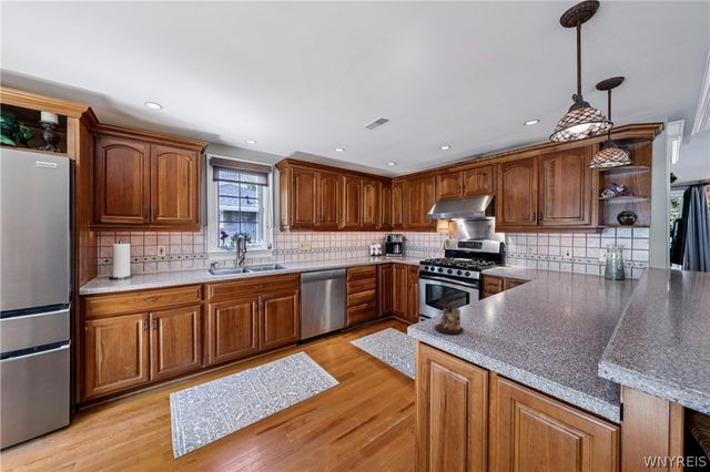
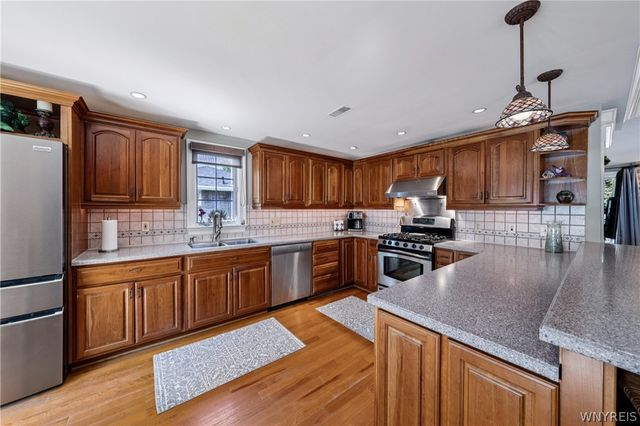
- mug [434,306,465,335]
